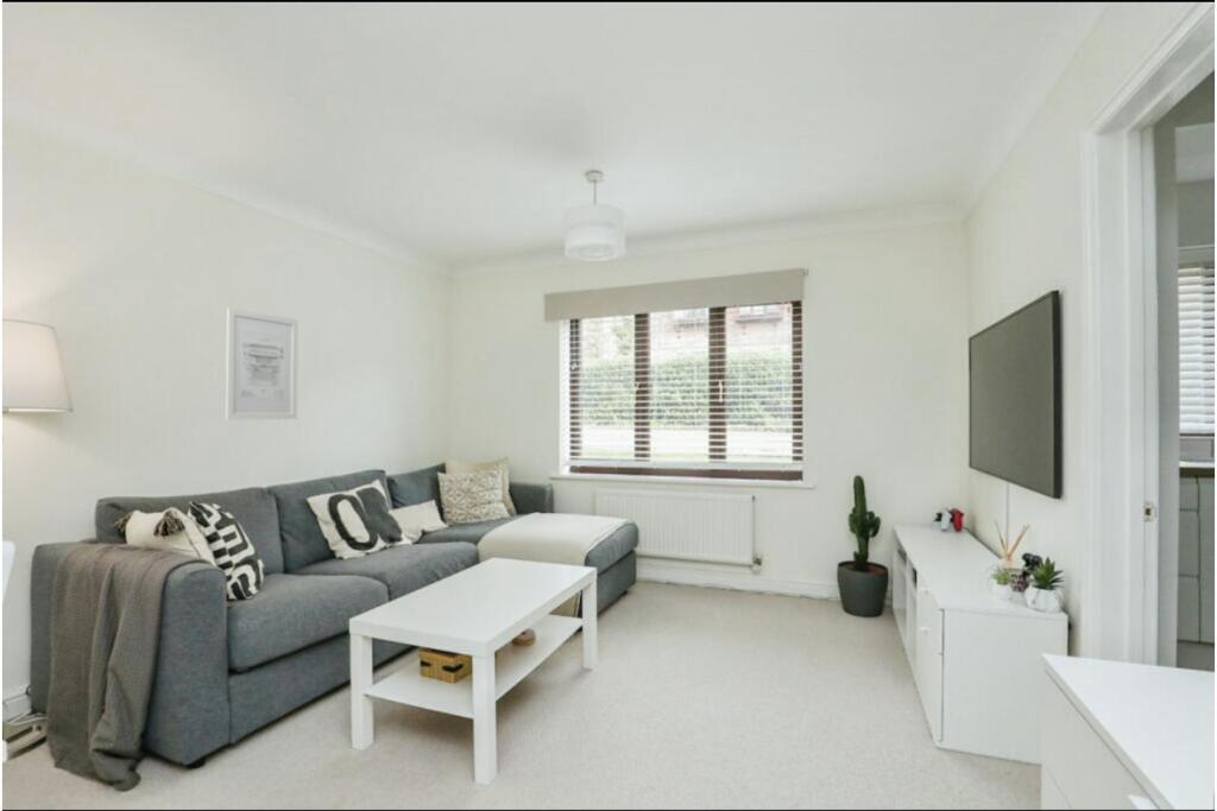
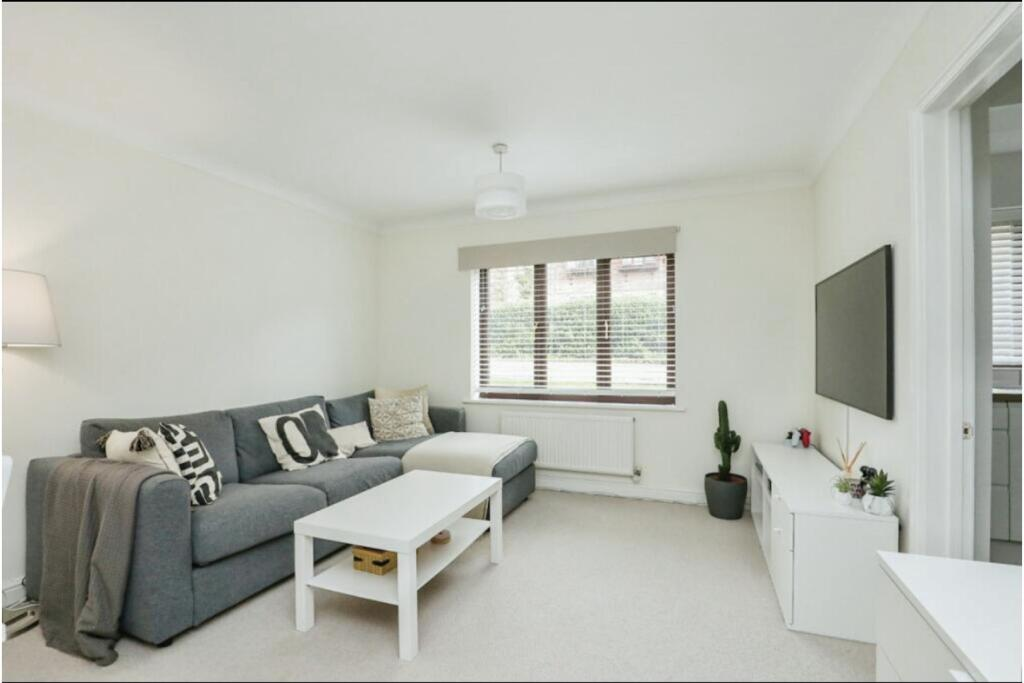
- wall art [225,306,299,422]
